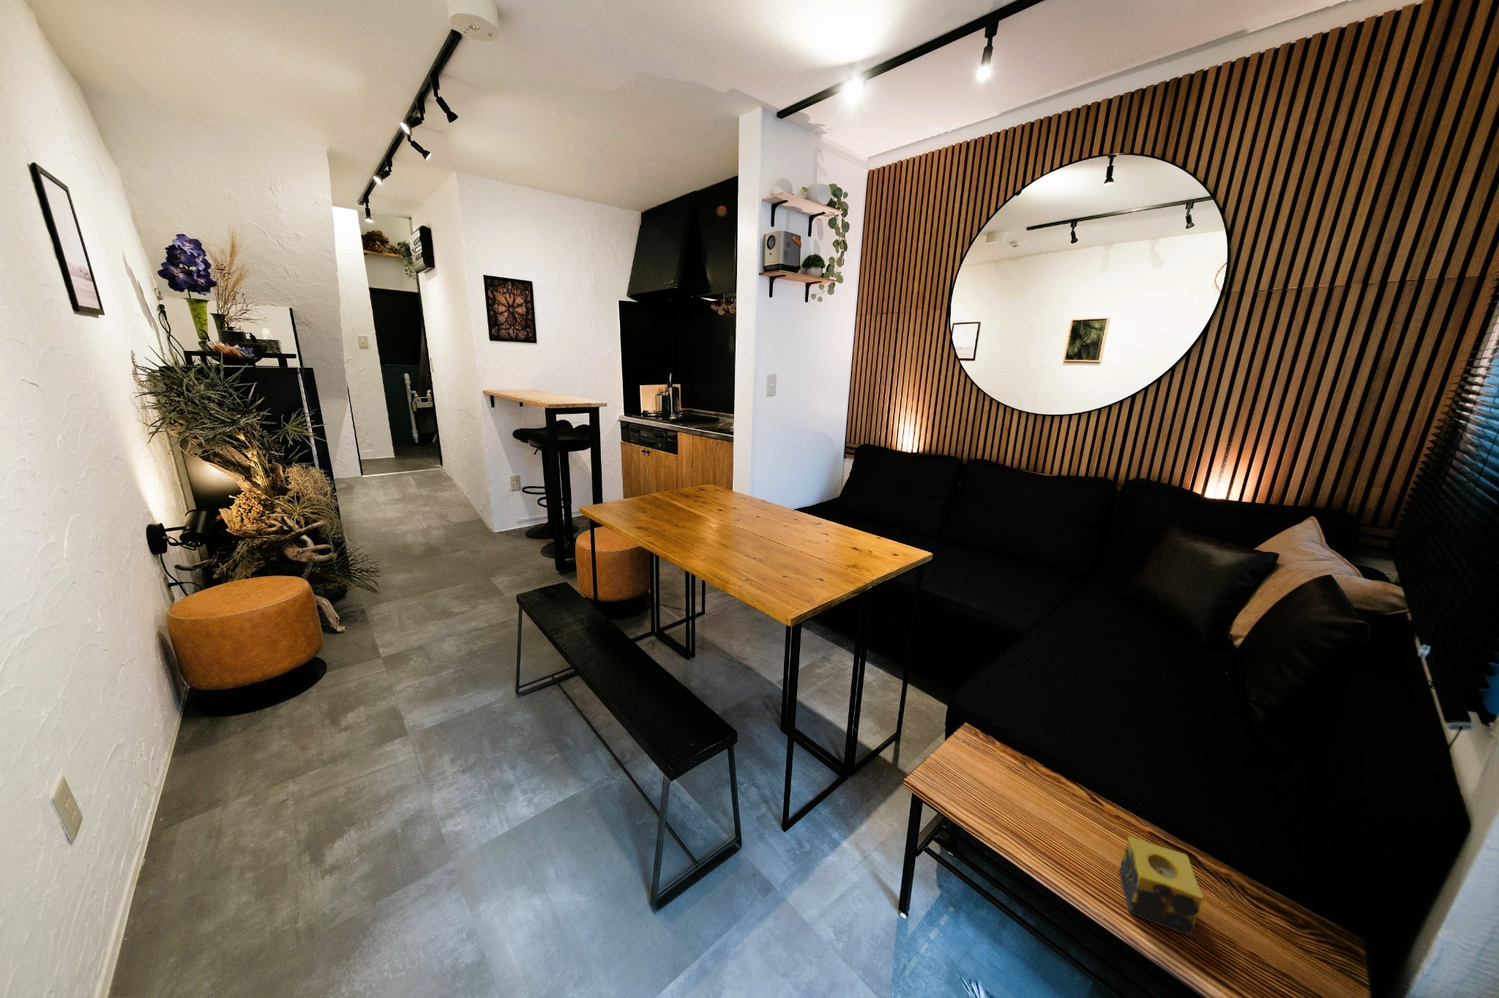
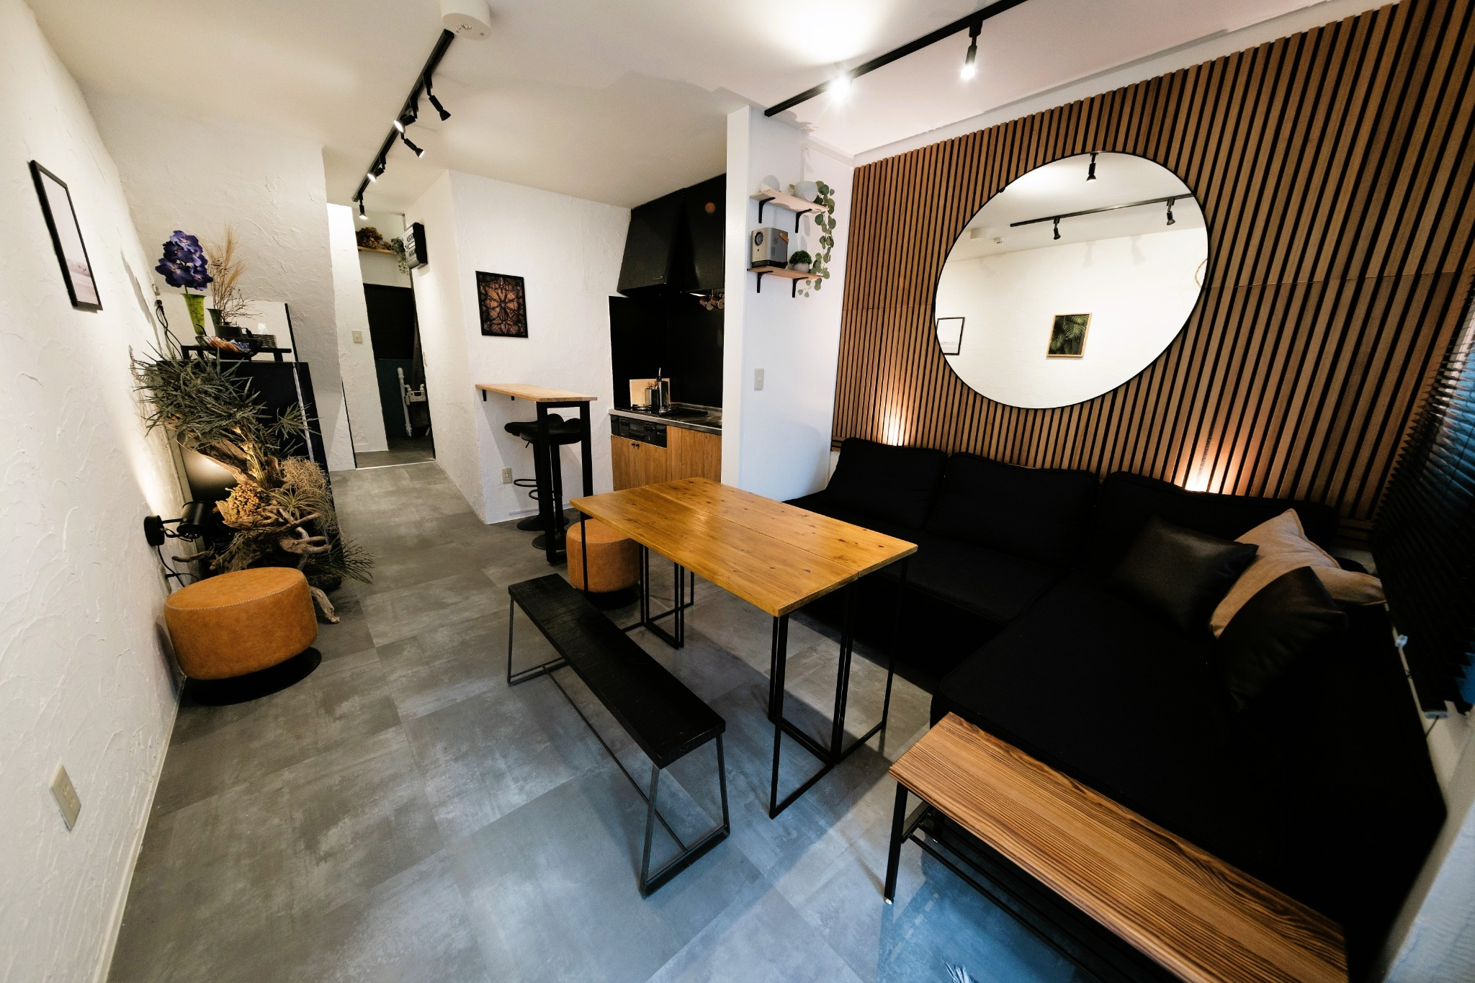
- candle [1118,835,1204,938]
